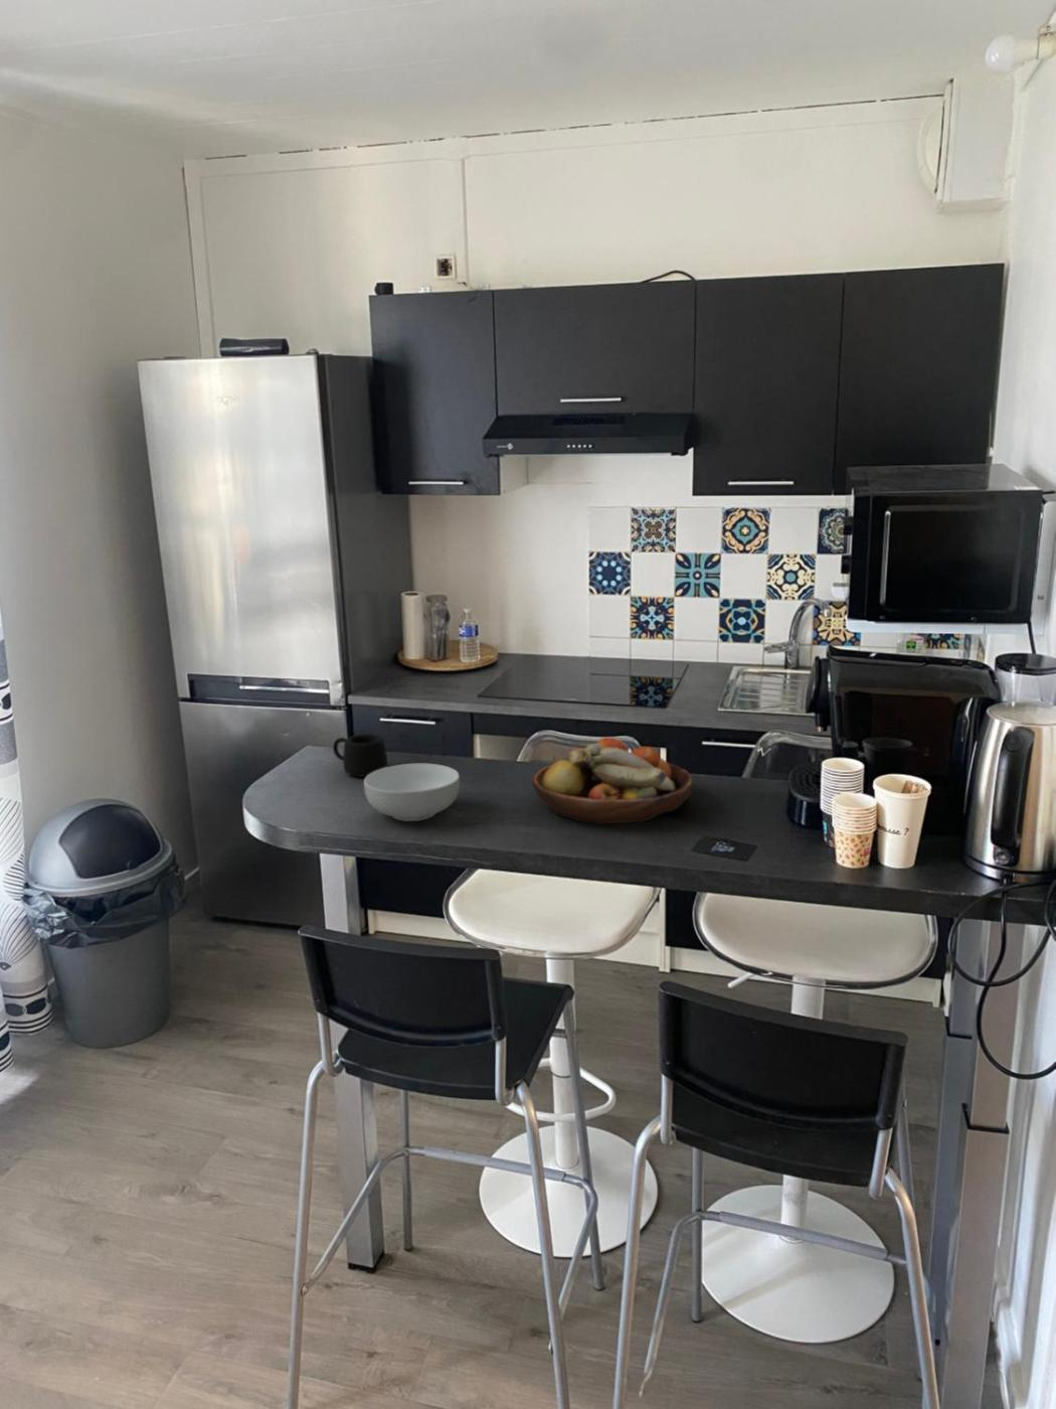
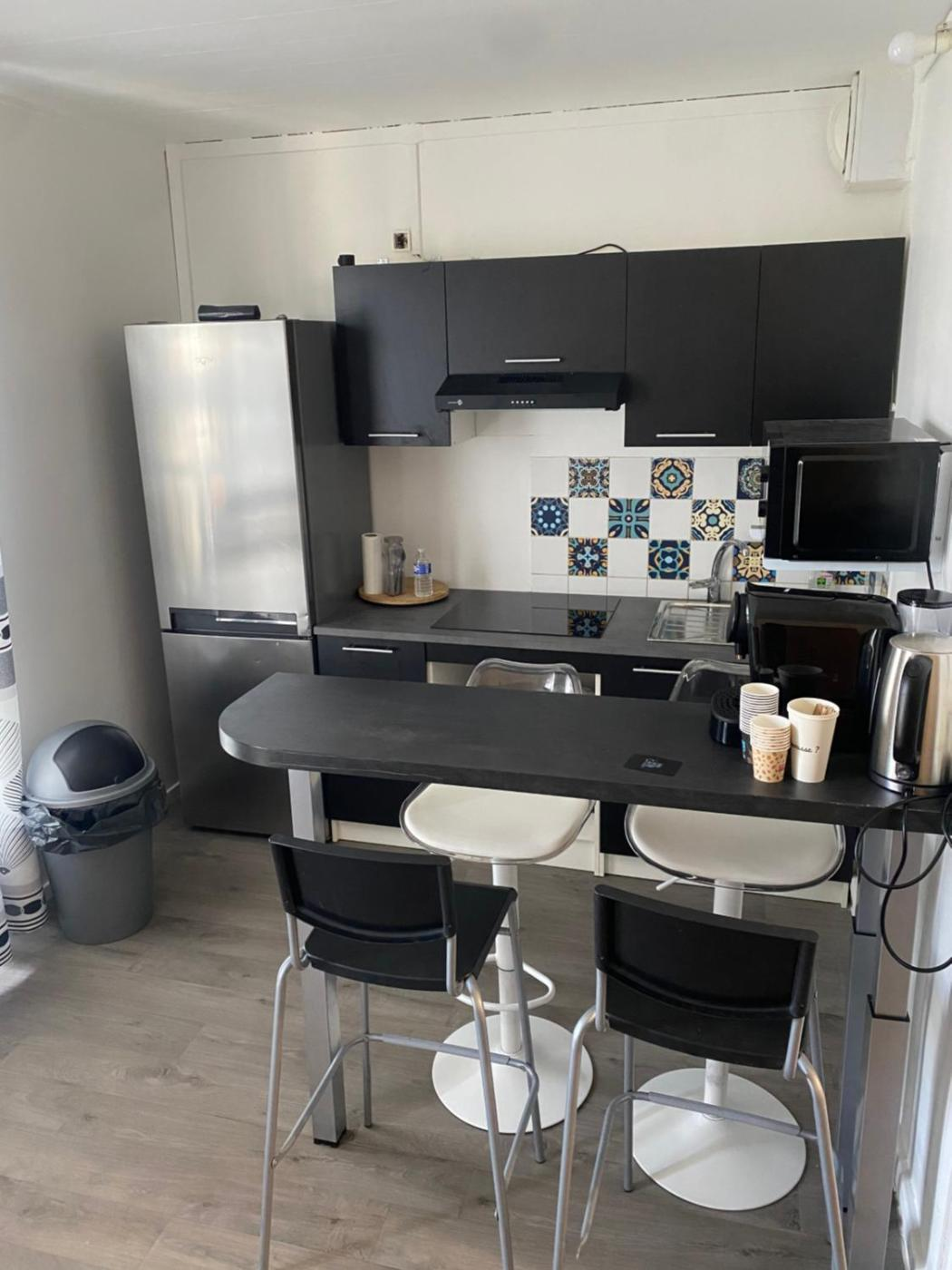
- mug [332,732,389,777]
- cereal bowl [363,763,460,822]
- fruit bowl [531,737,694,825]
